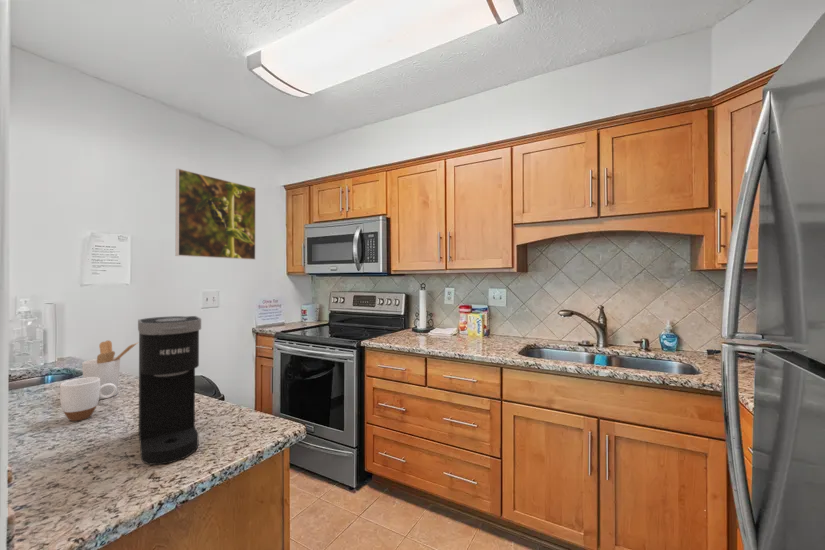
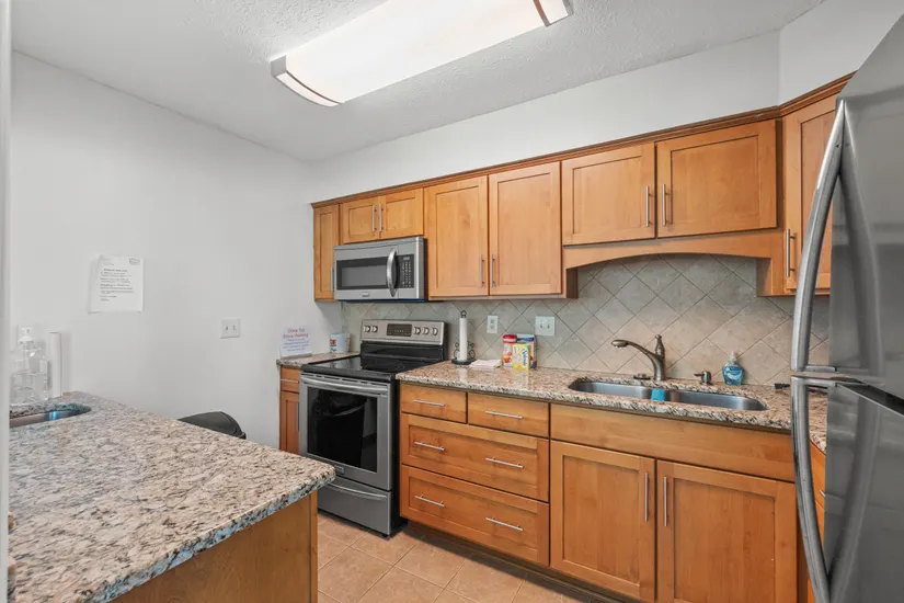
- utensil holder [81,339,139,401]
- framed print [175,167,257,261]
- coffee maker [137,315,202,466]
- mug [59,377,117,422]
